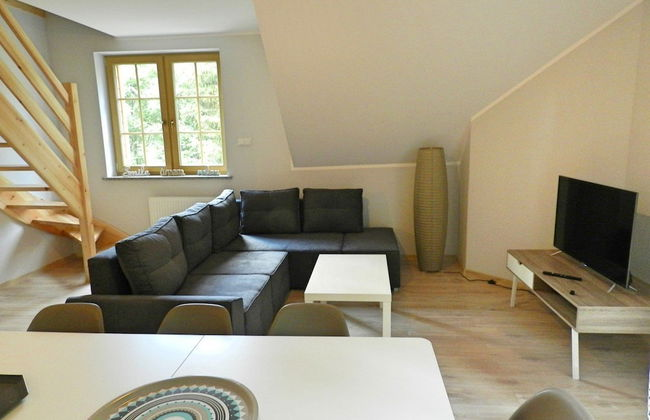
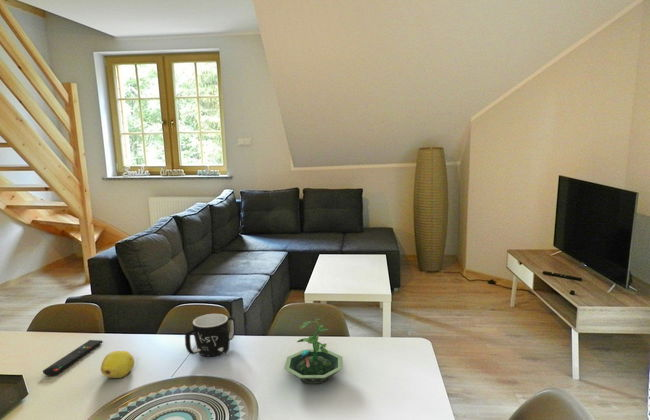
+ fruit [100,350,135,379]
+ mug [184,313,236,357]
+ terrarium [283,318,344,385]
+ remote control [42,339,103,377]
